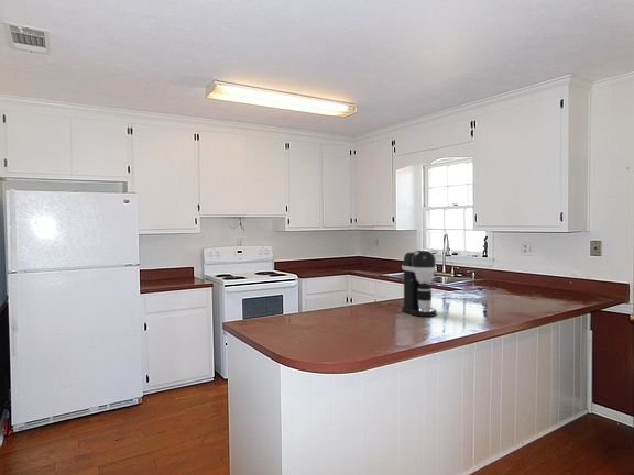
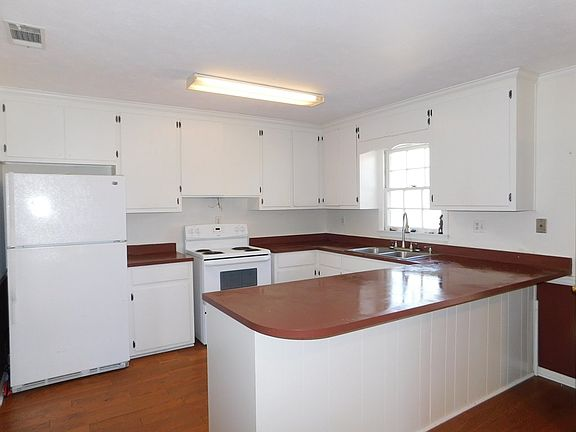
- coffee maker [401,248,438,318]
